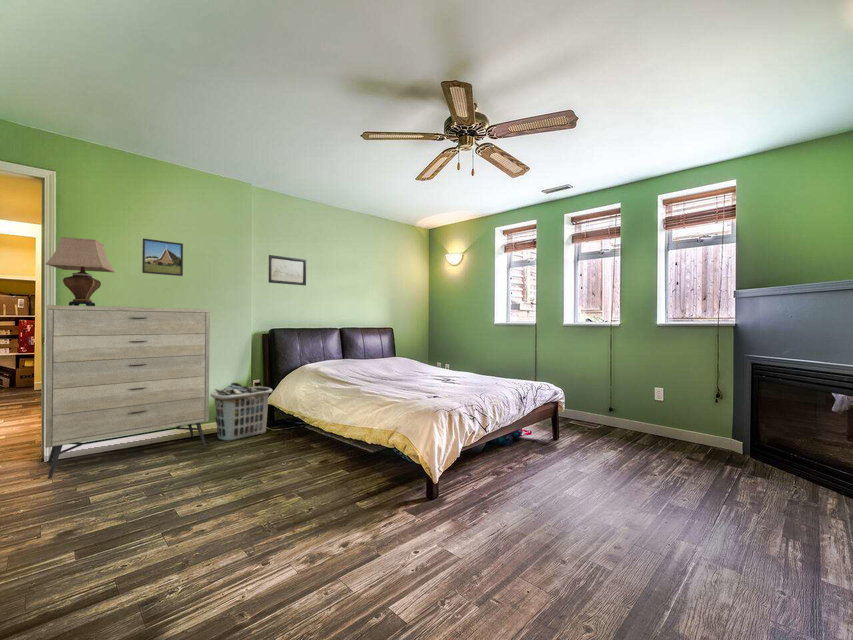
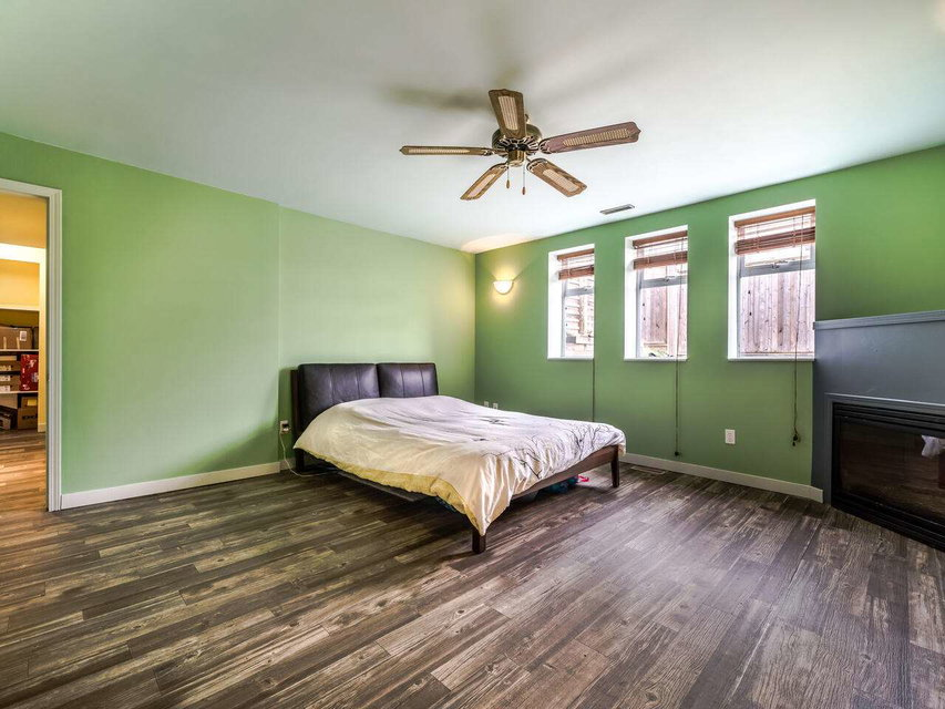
- table lamp [44,236,116,306]
- dresser [44,304,211,480]
- clothes hamper [210,382,274,442]
- wall art [268,254,307,287]
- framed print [141,237,184,277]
